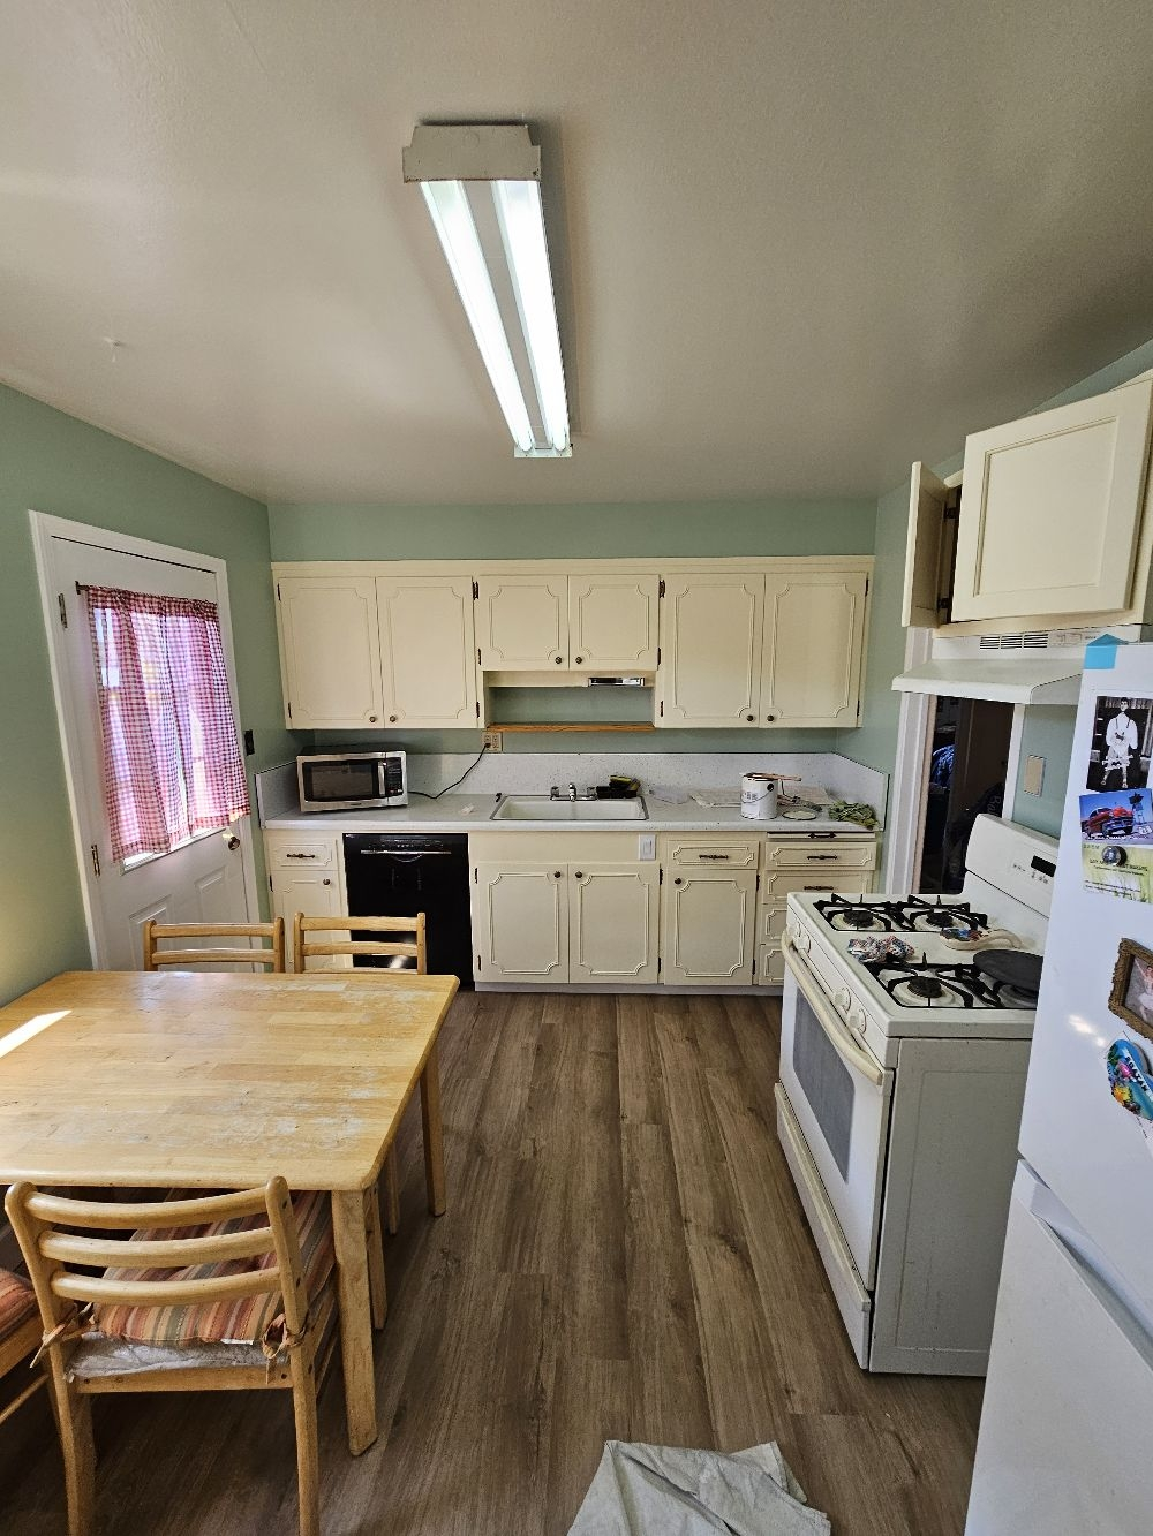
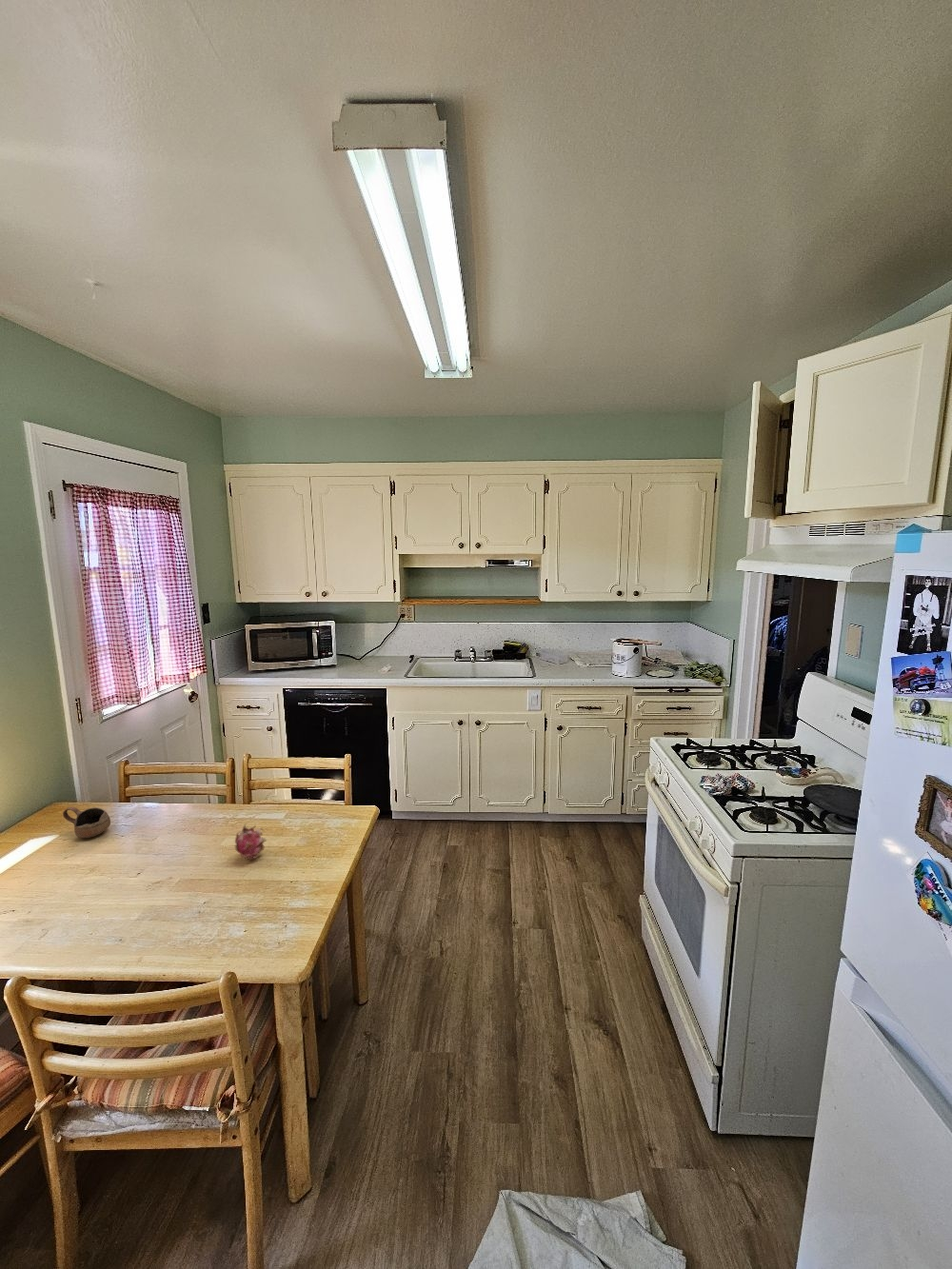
+ fruit [234,822,268,861]
+ cup [62,805,111,839]
